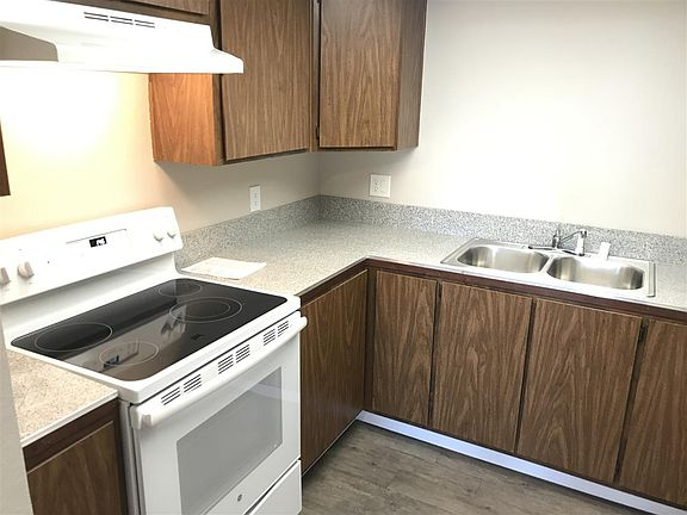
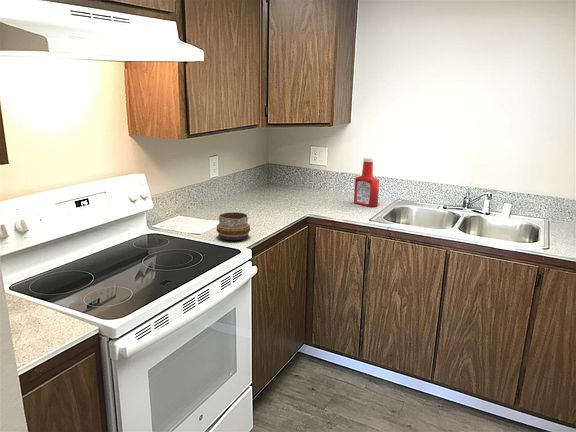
+ decorative bowl [215,211,251,241]
+ soap bottle [353,157,380,208]
